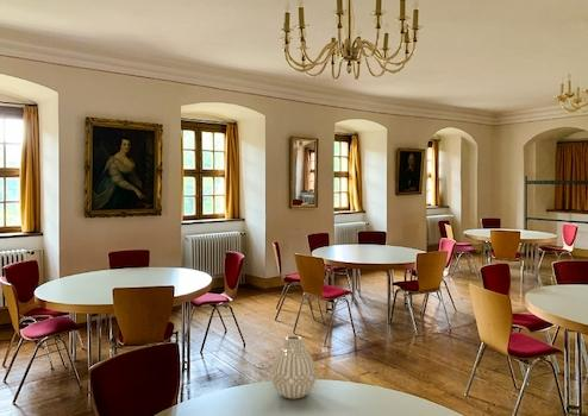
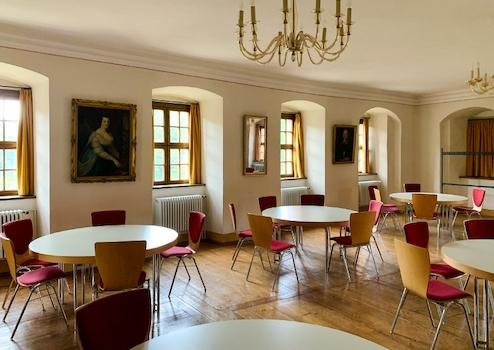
- vase [269,334,318,399]
